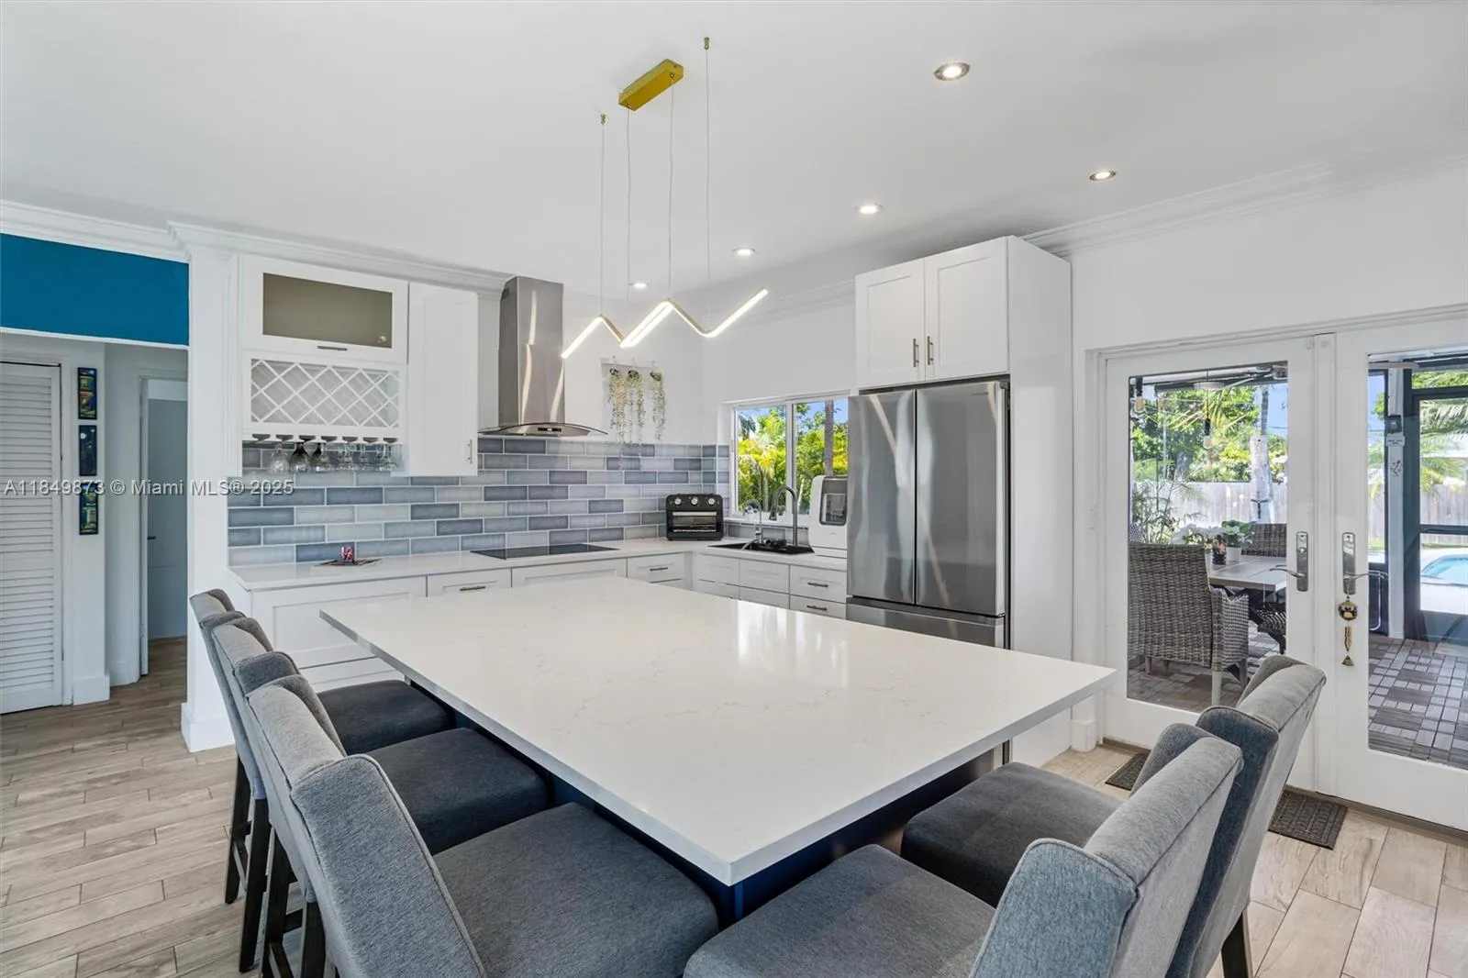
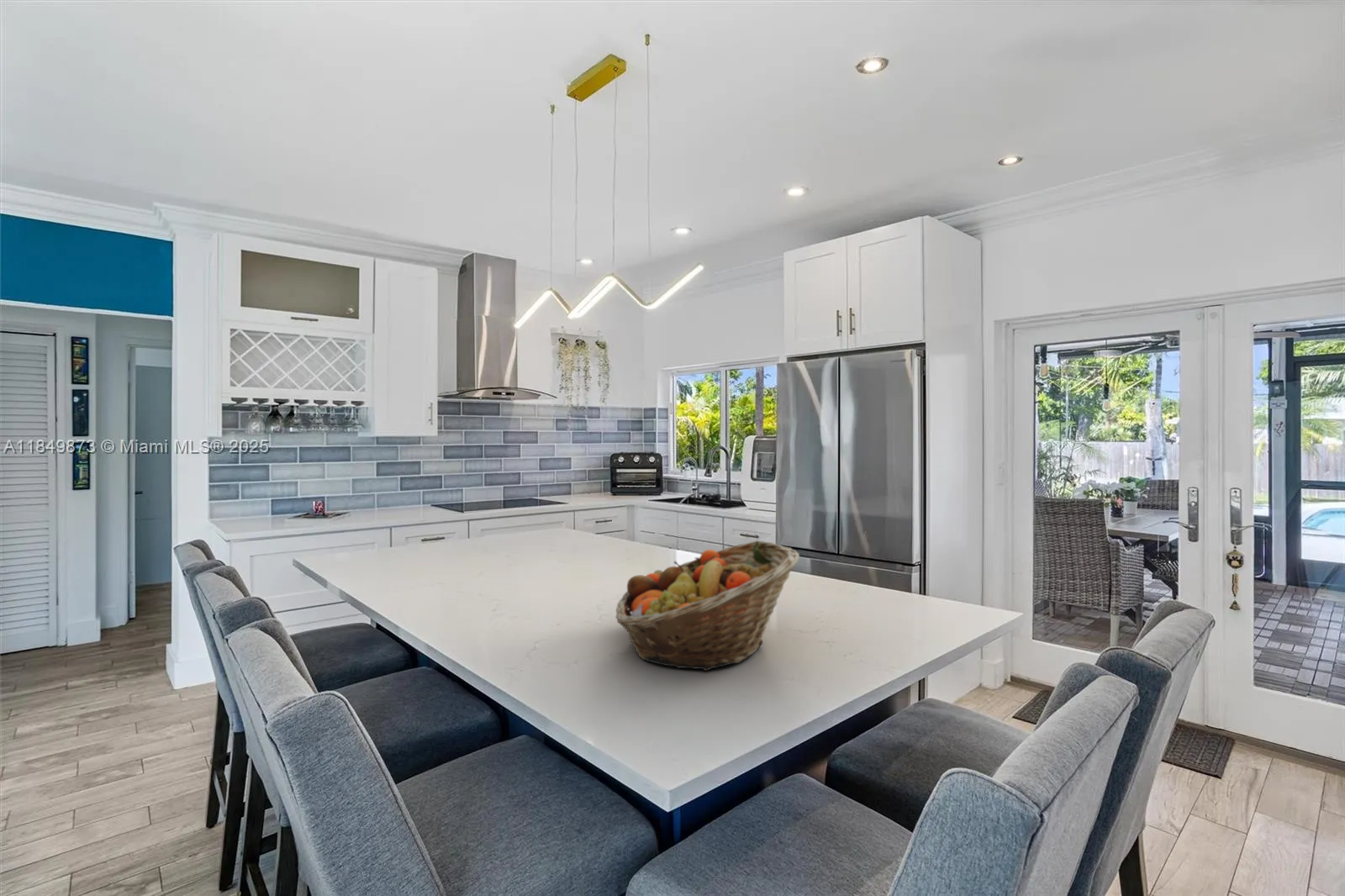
+ fruit basket [614,540,800,672]
